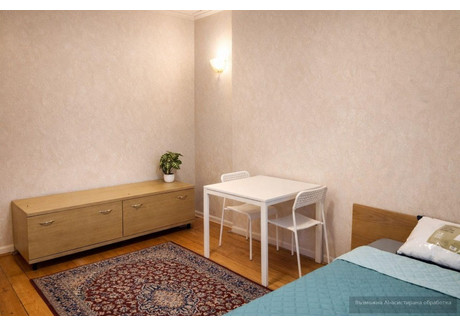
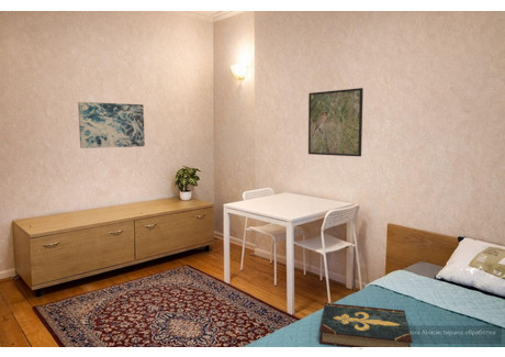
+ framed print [307,87,364,157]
+ wall art [77,101,146,149]
+ book [318,302,414,348]
